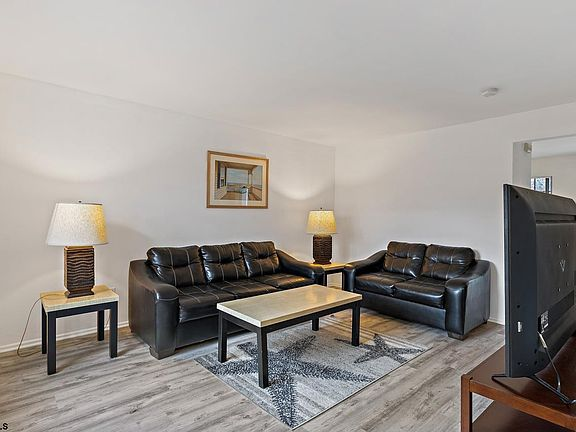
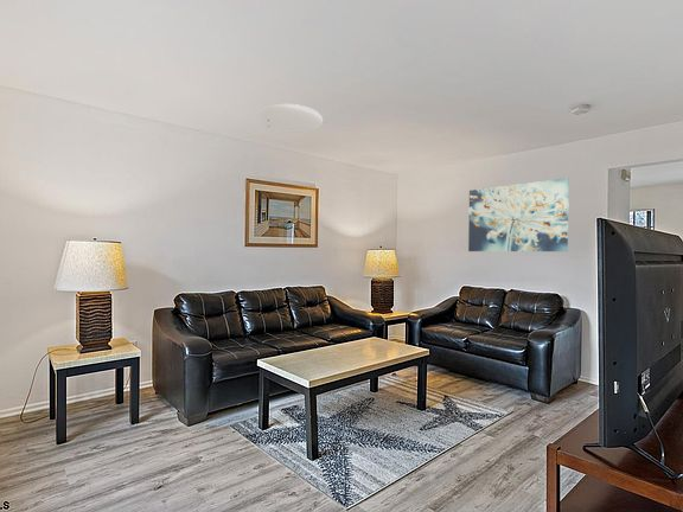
+ ceiling light [257,103,324,134]
+ wall art [467,178,570,252]
